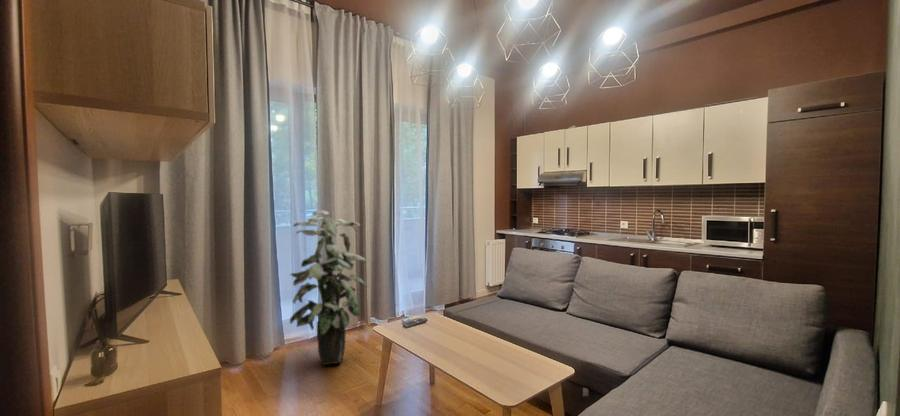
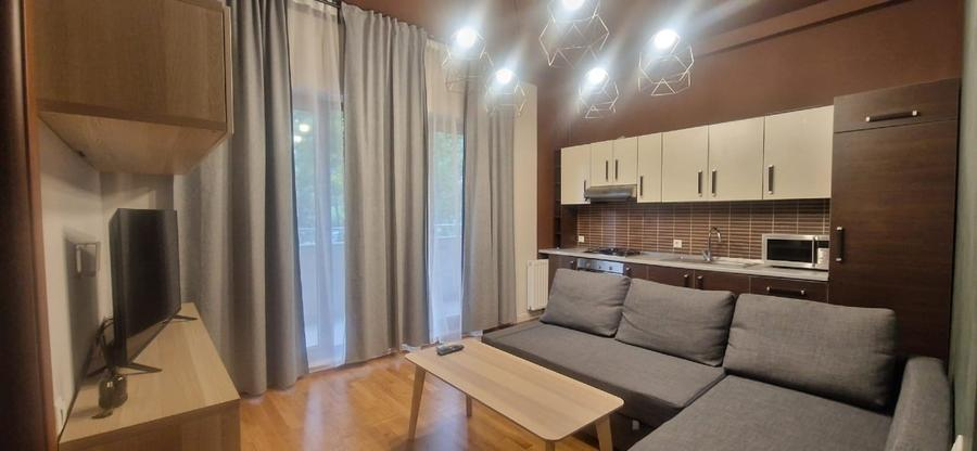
- indoor plant [289,209,368,366]
